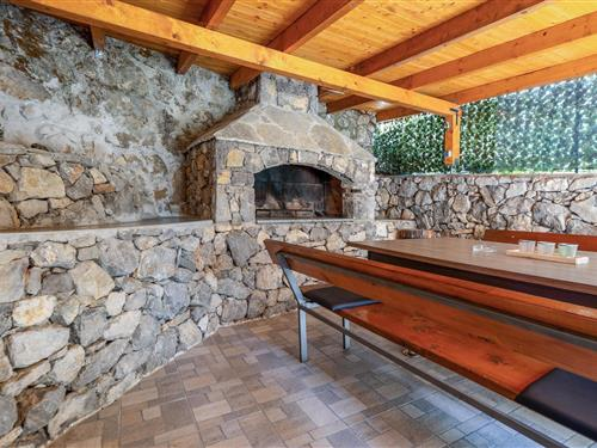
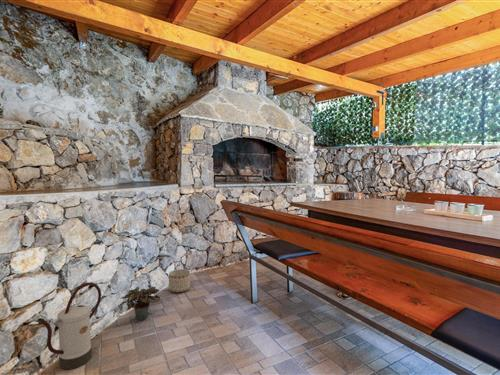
+ potted plant [119,286,162,322]
+ planter [168,268,191,293]
+ watering can [37,281,102,370]
